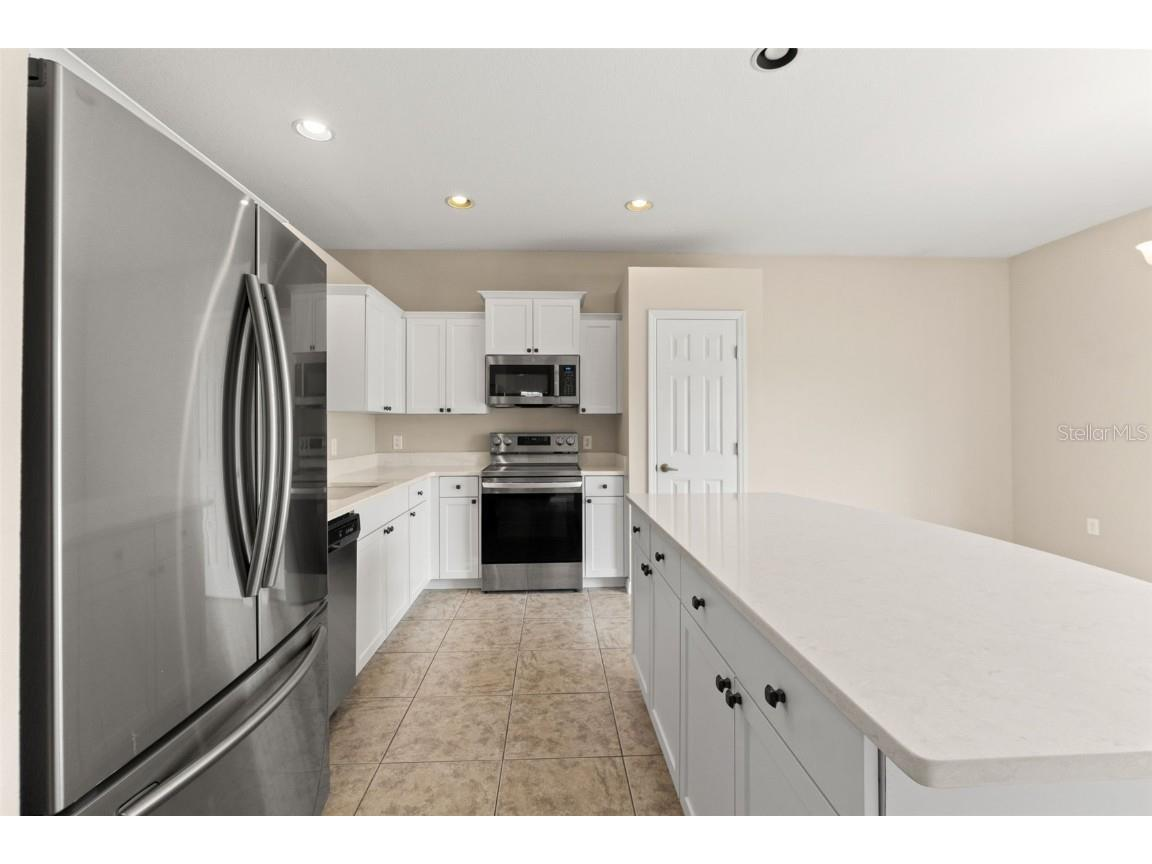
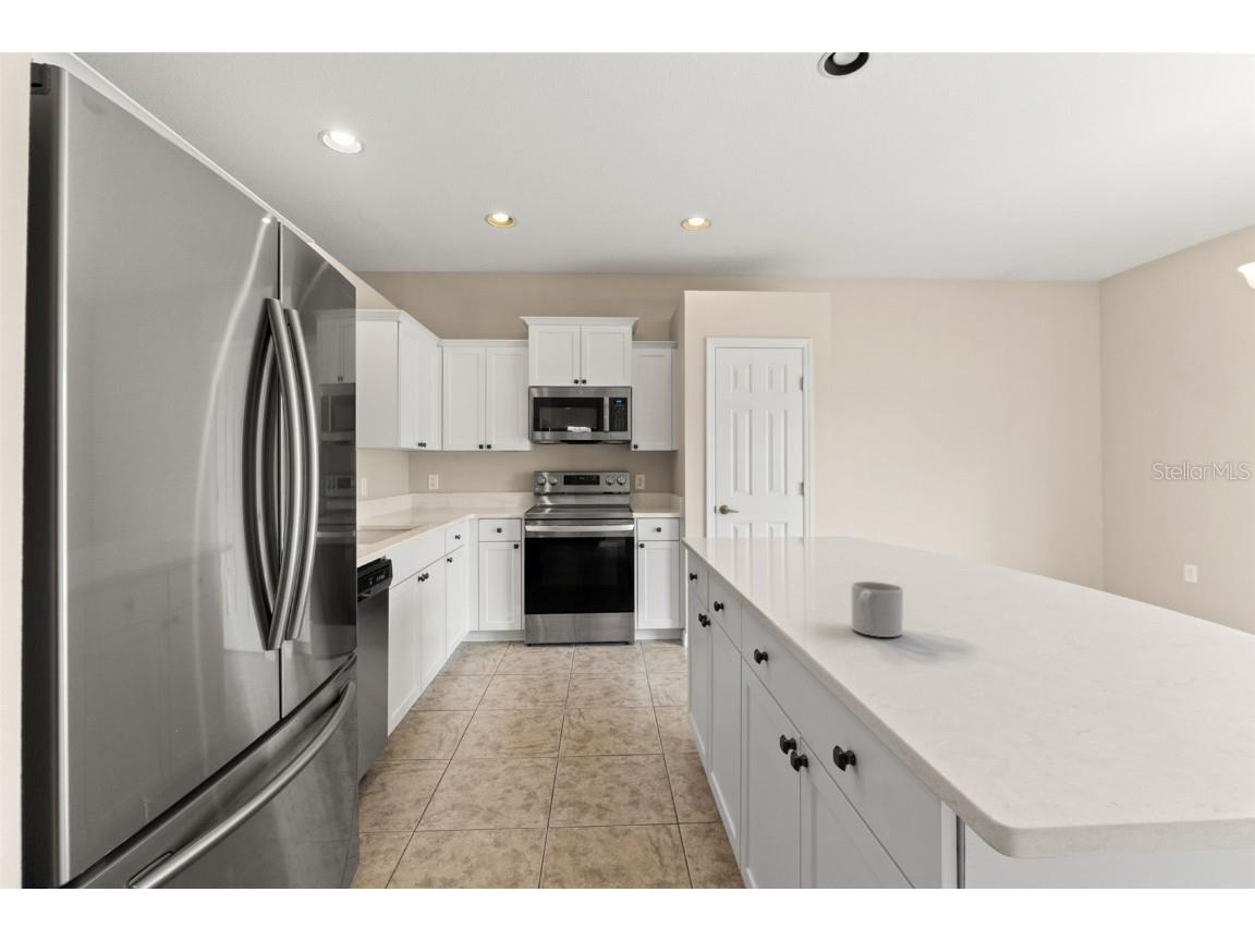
+ mug [851,581,904,638]
